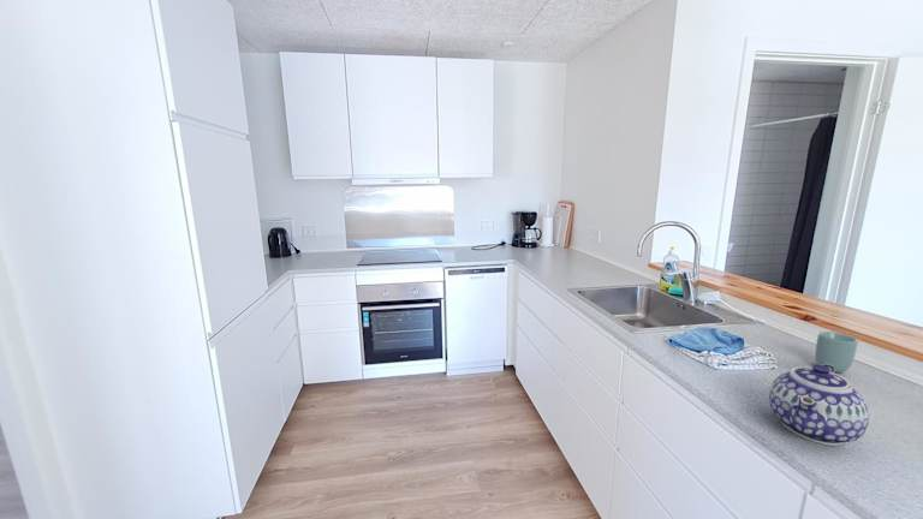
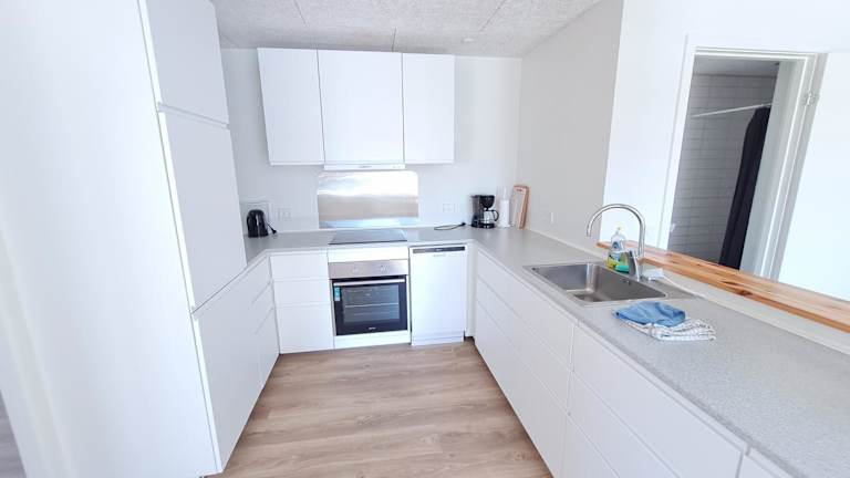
- teapot [768,364,870,447]
- cup [814,330,859,374]
